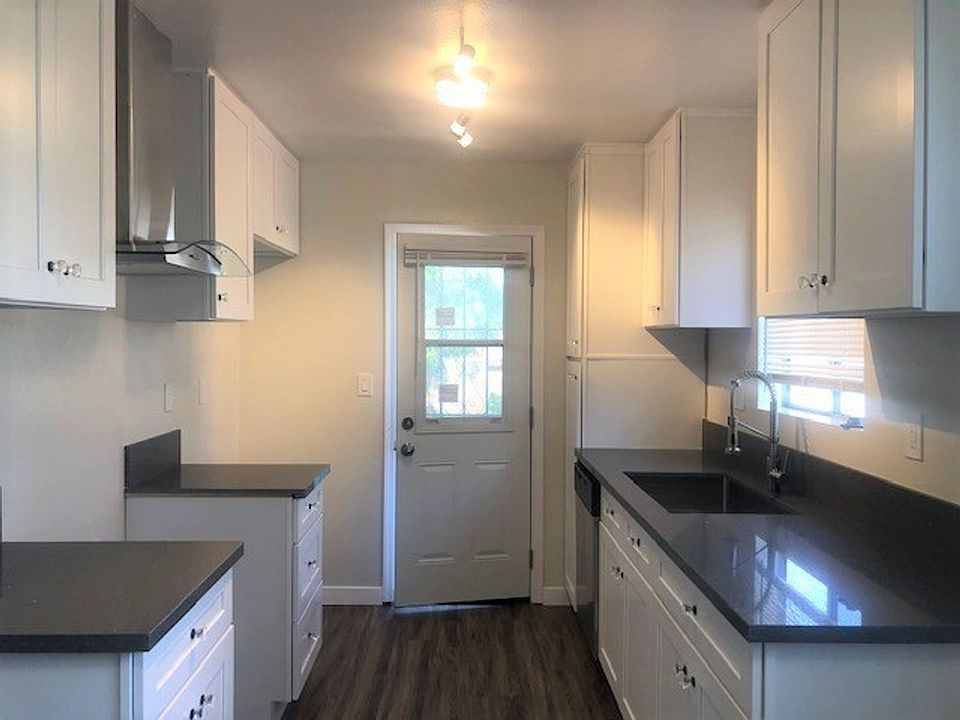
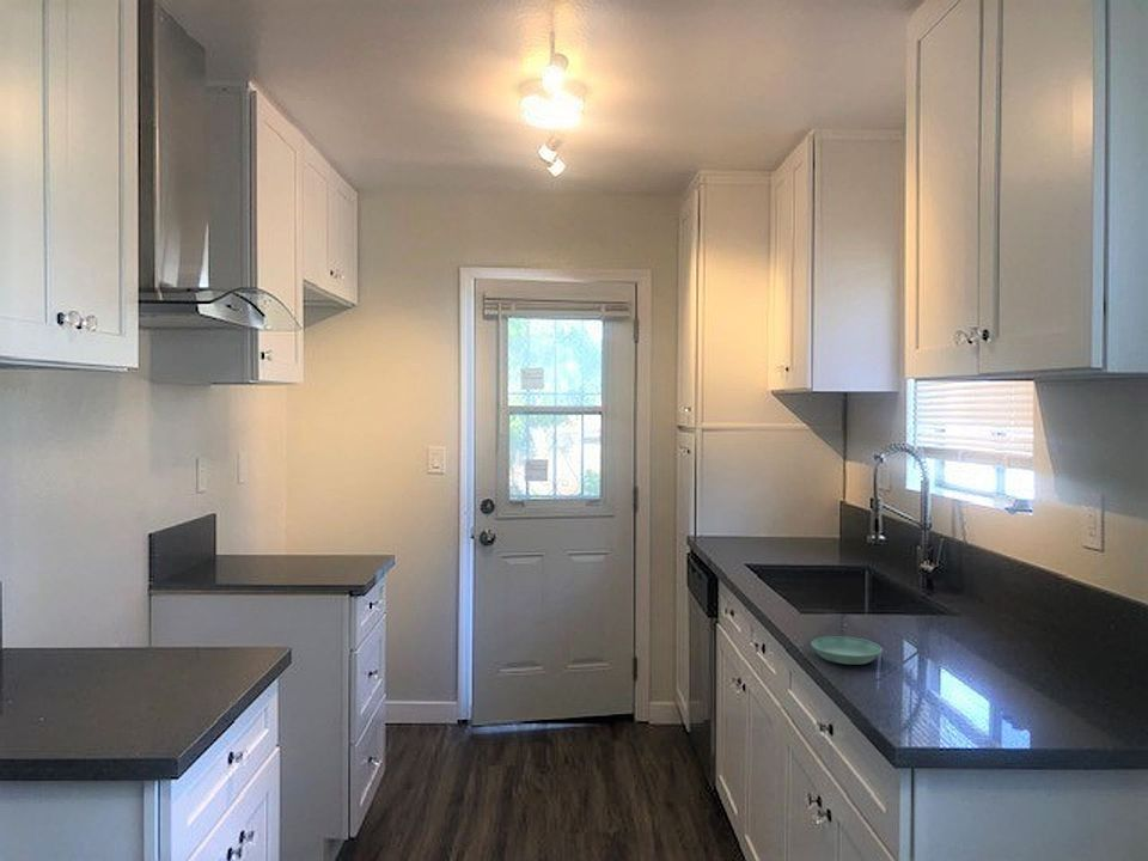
+ saucer [810,635,884,666]
